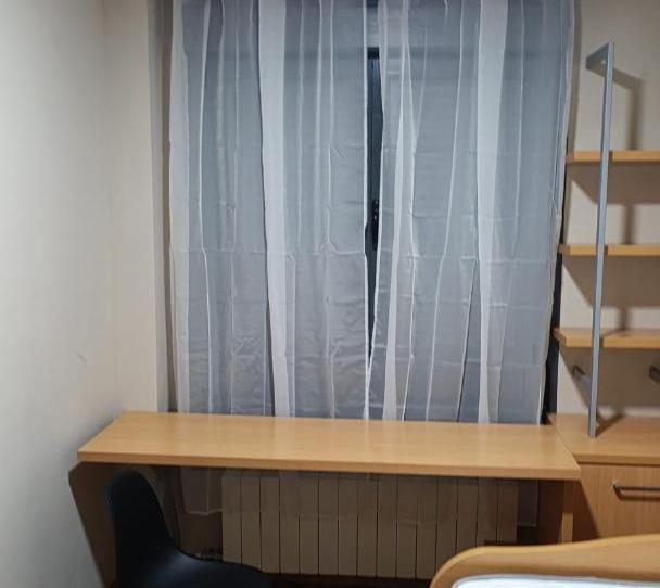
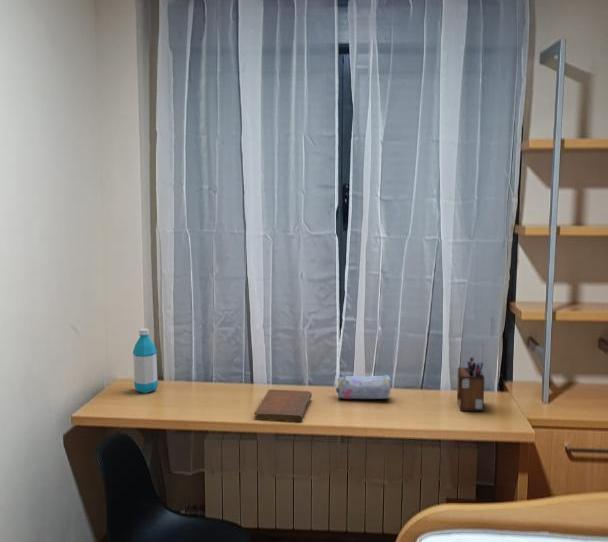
+ notebook [253,388,313,423]
+ pencil case [335,373,392,400]
+ desk organizer [456,355,485,412]
+ water bottle [132,327,159,394]
